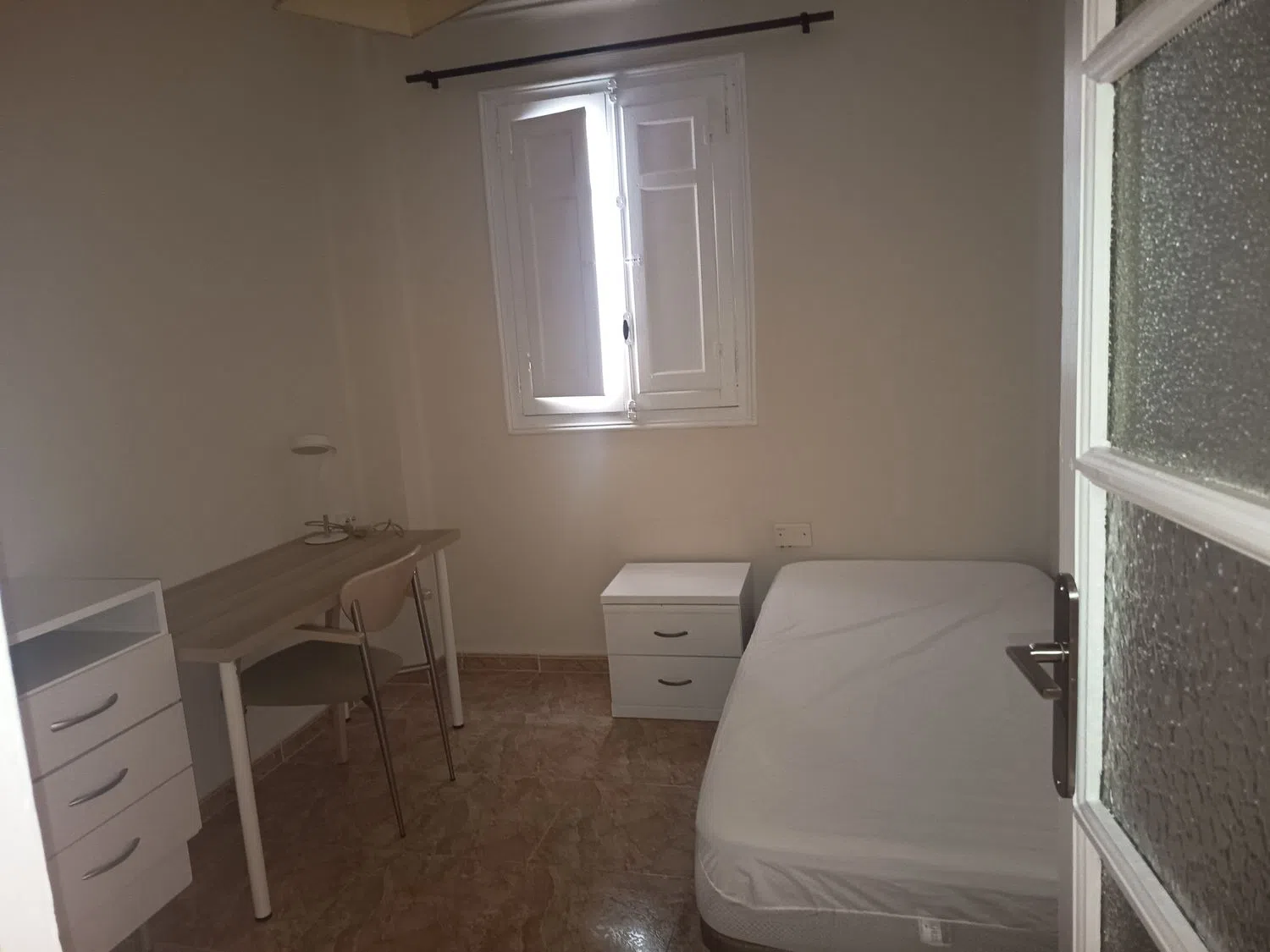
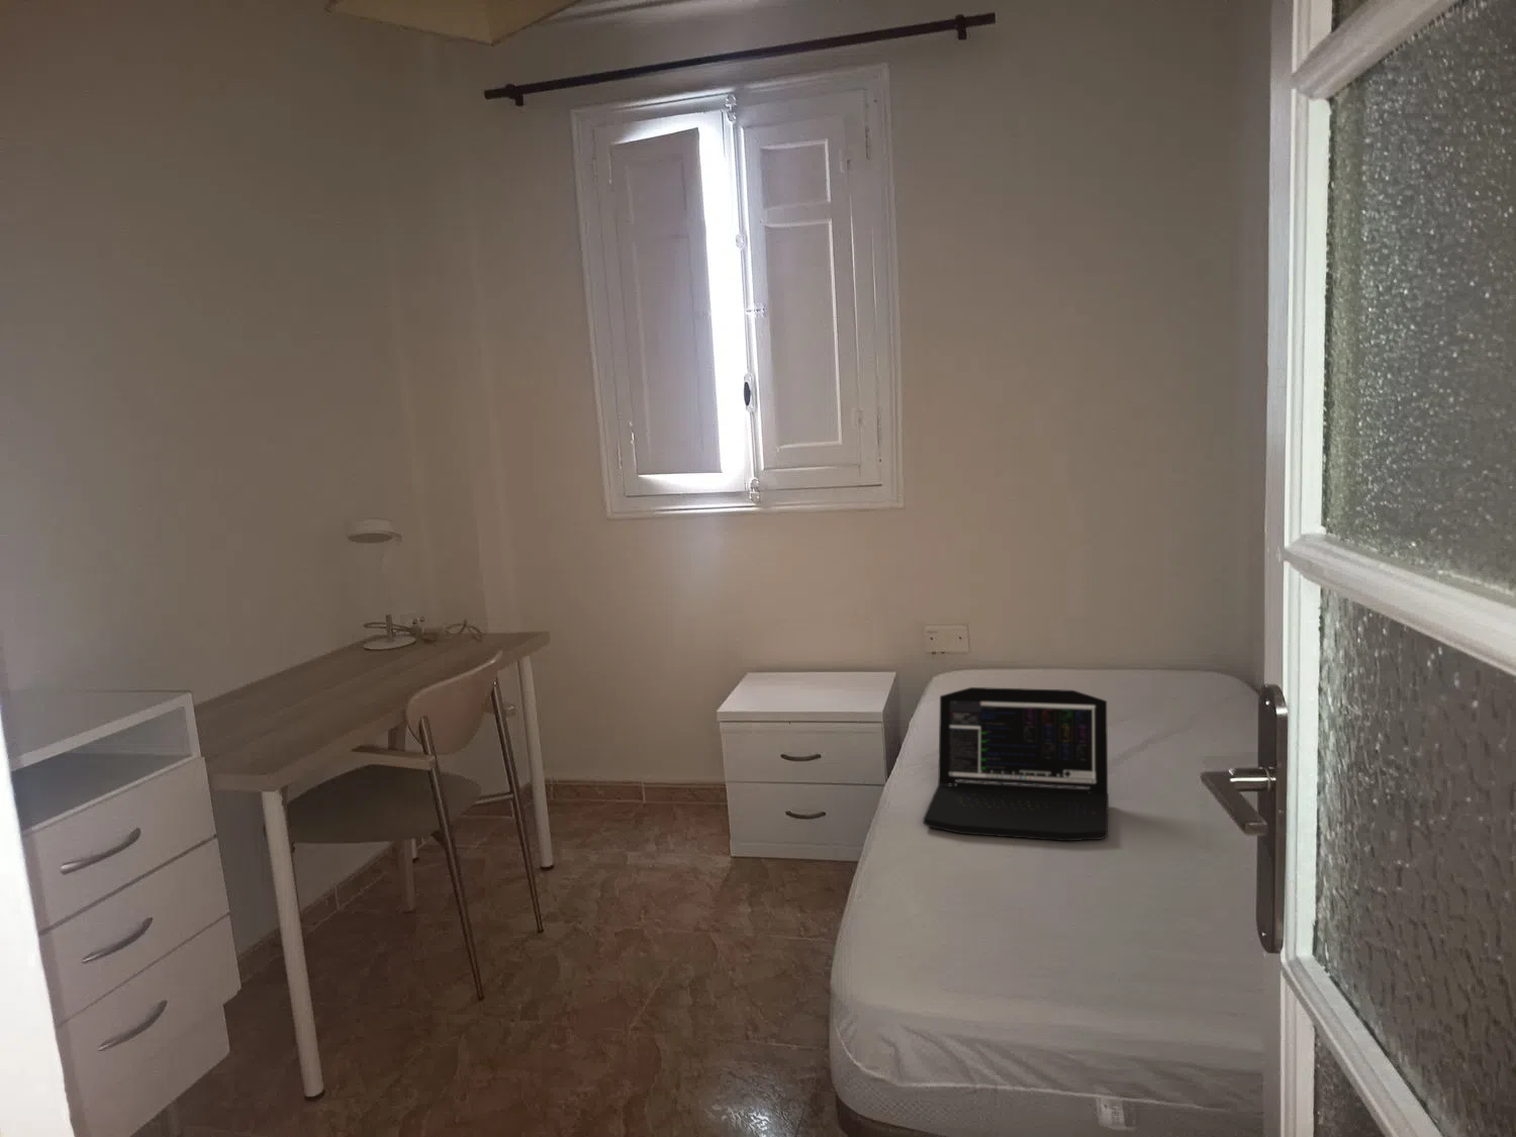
+ laptop [923,687,1110,842]
